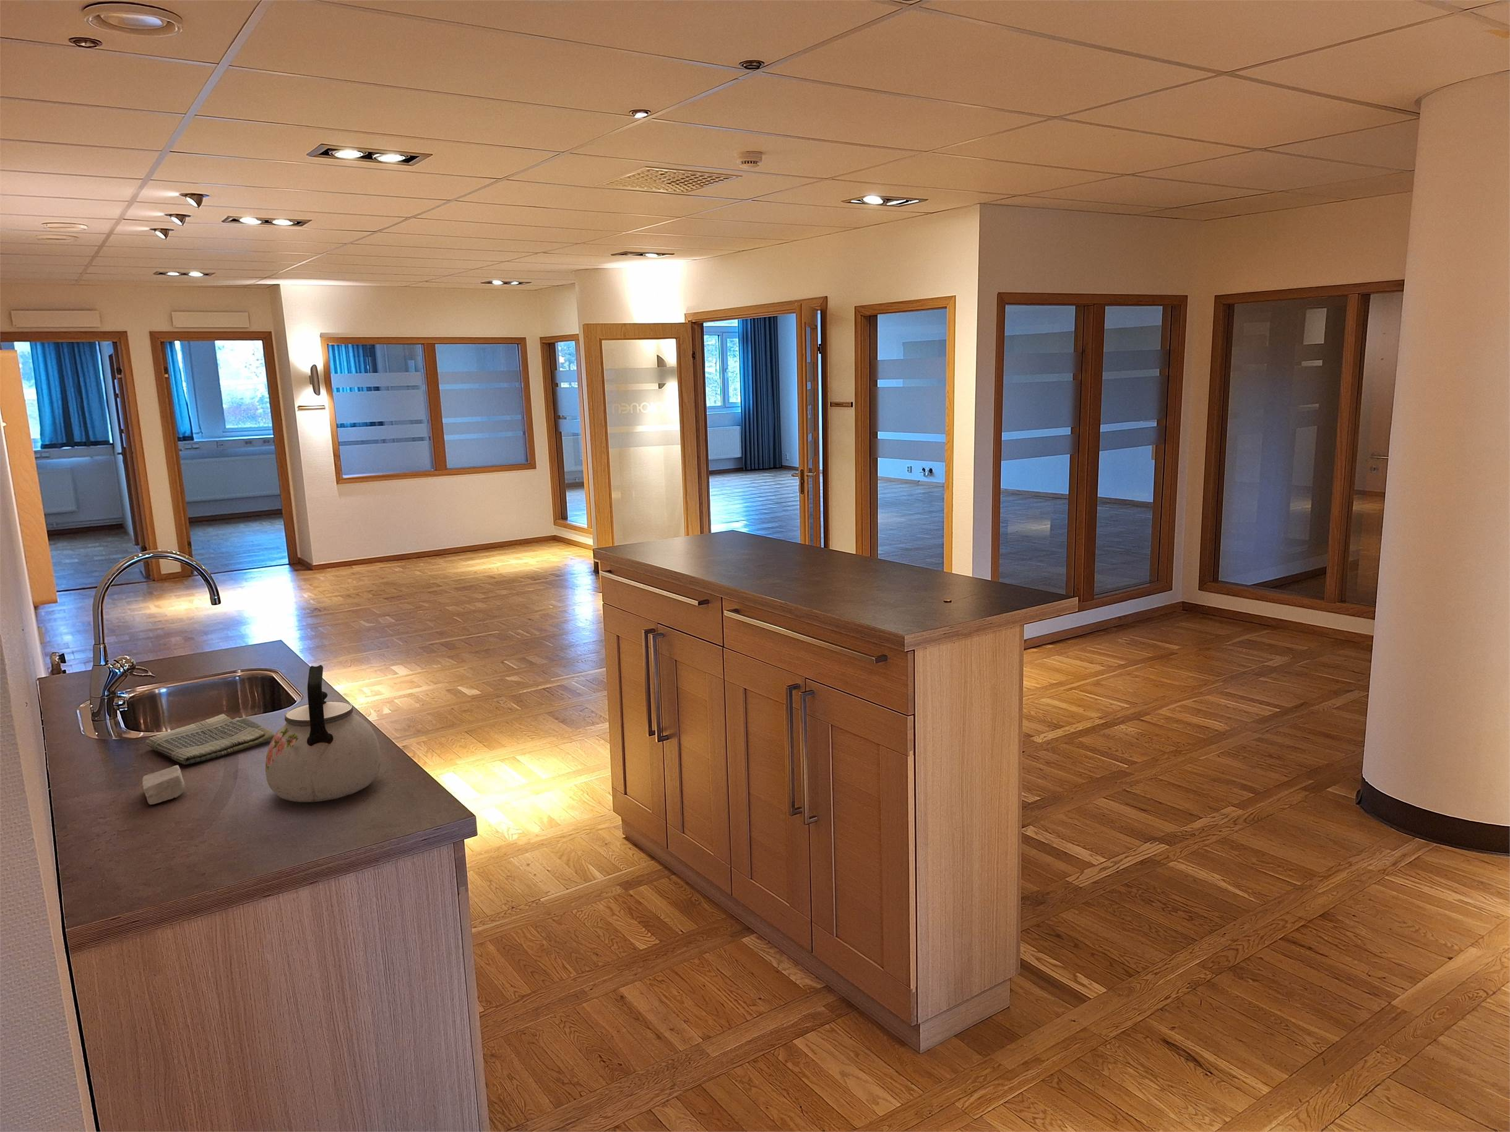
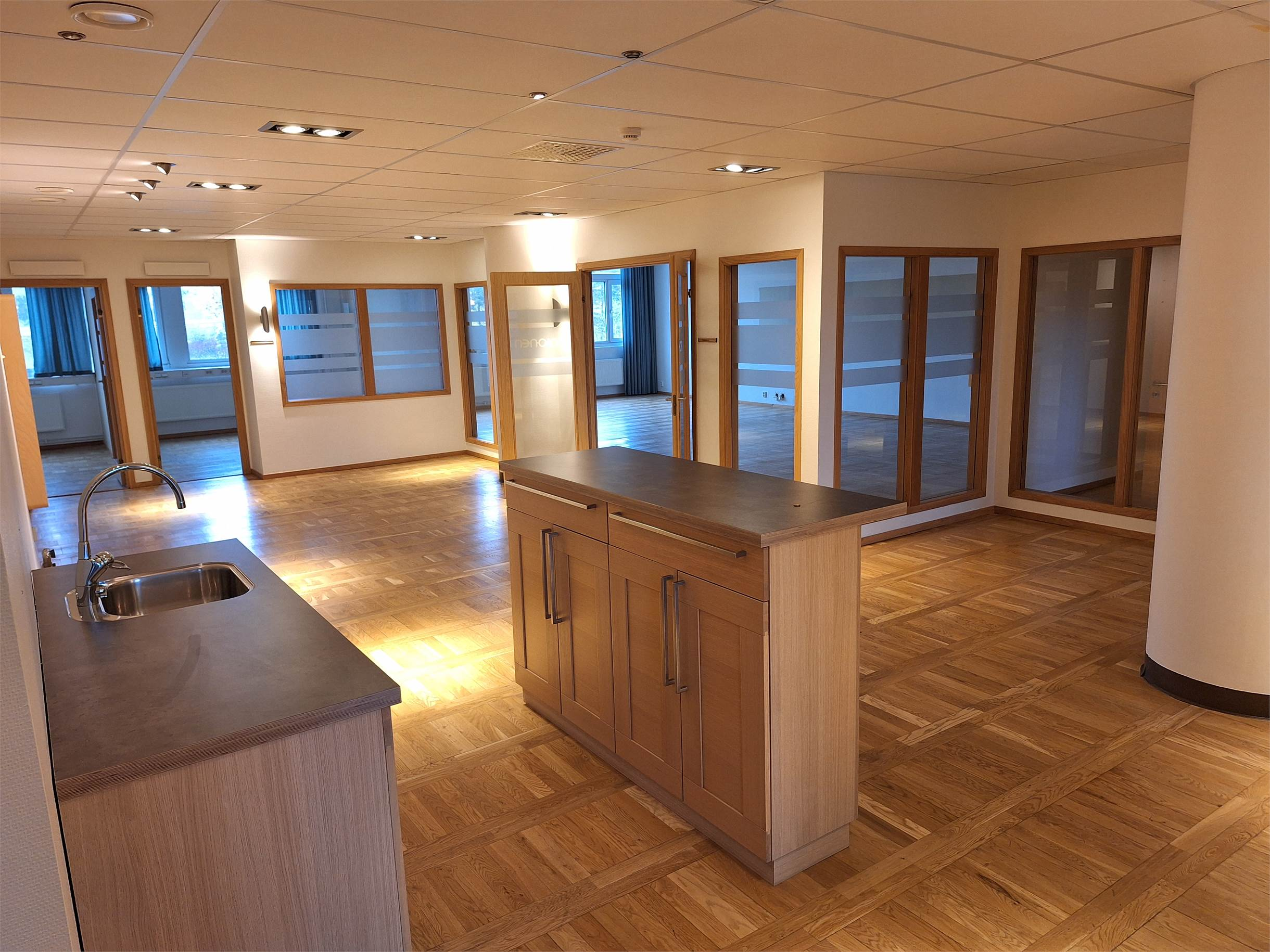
- kettle [265,665,382,803]
- dish towel [145,713,275,766]
- soap bar [141,765,185,805]
